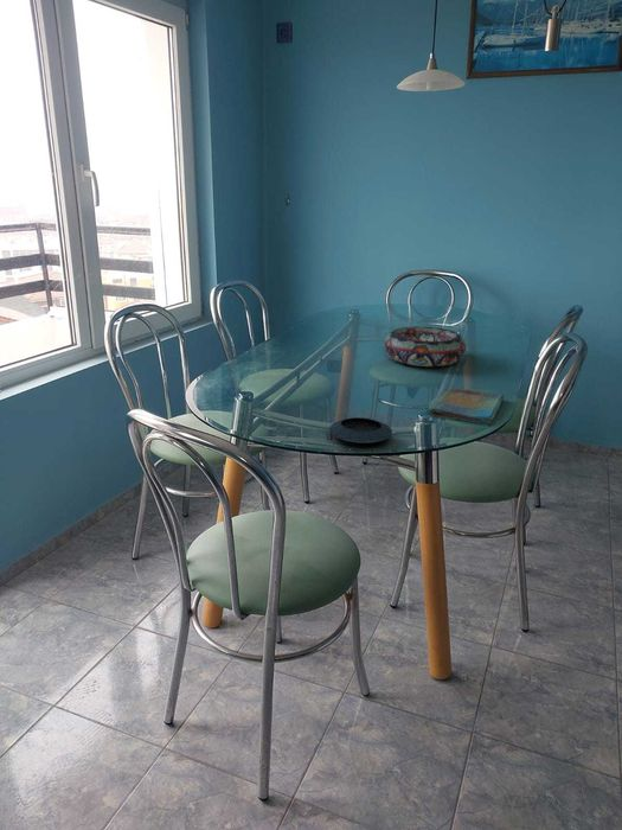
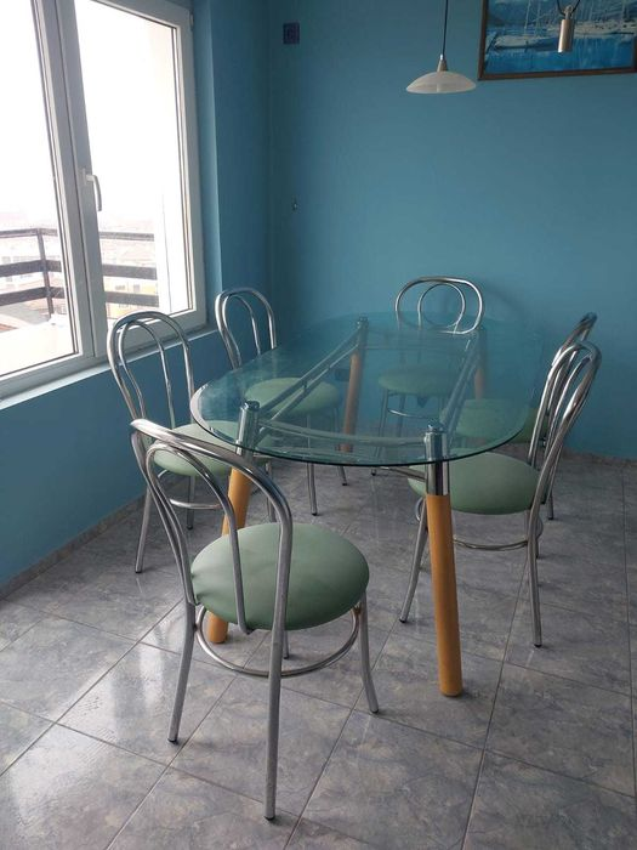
- dish towel [427,387,505,427]
- decorative bowl [384,326,467,368]
- saucer [329,416,393,445]
